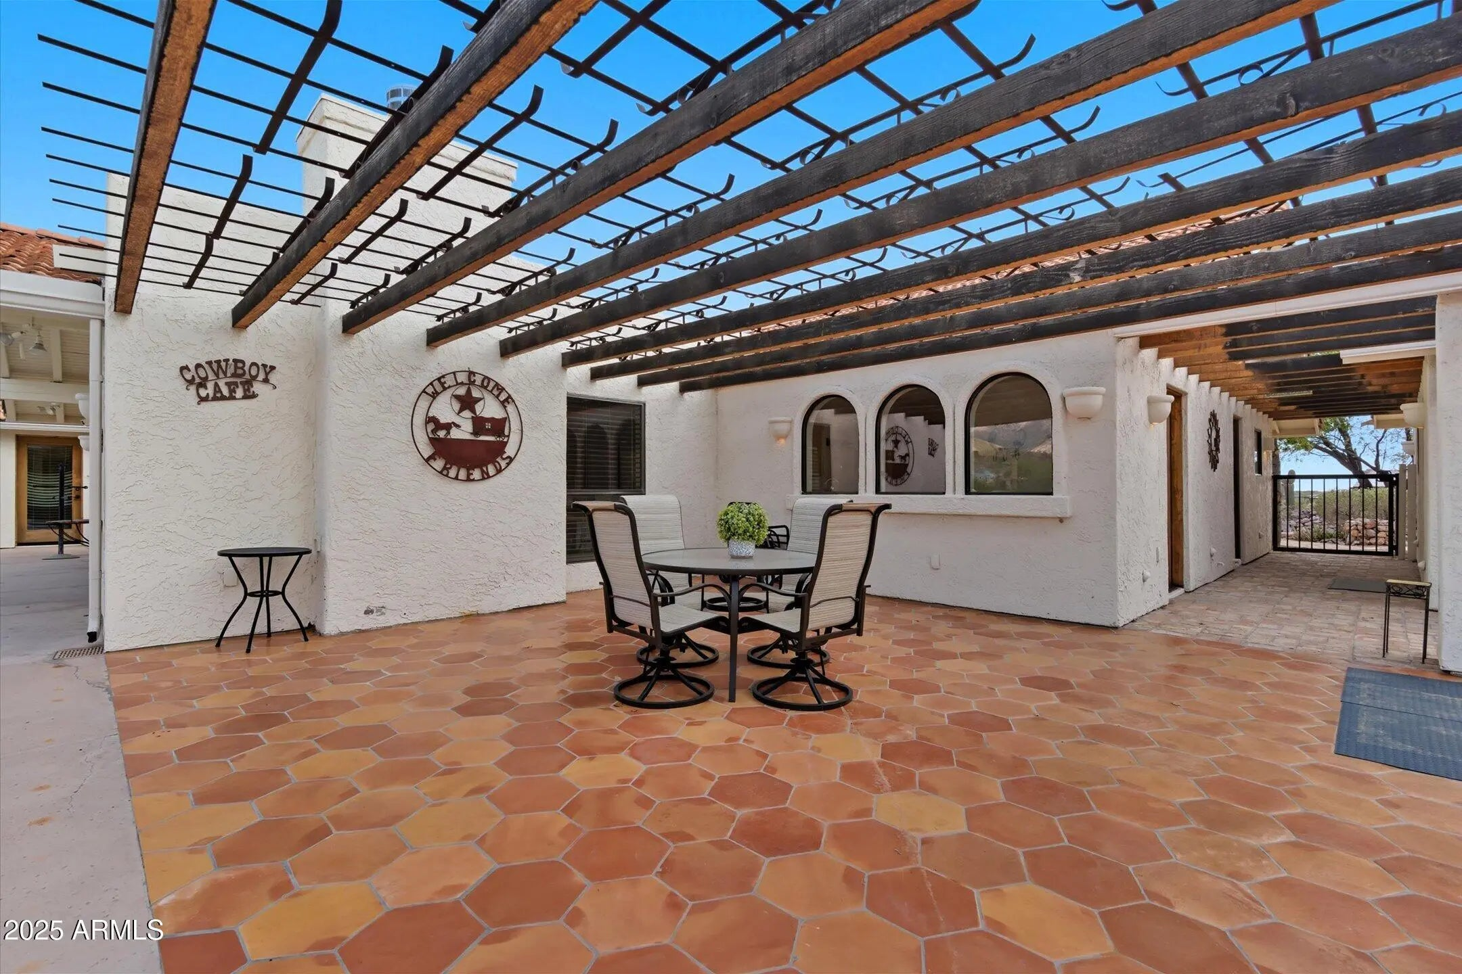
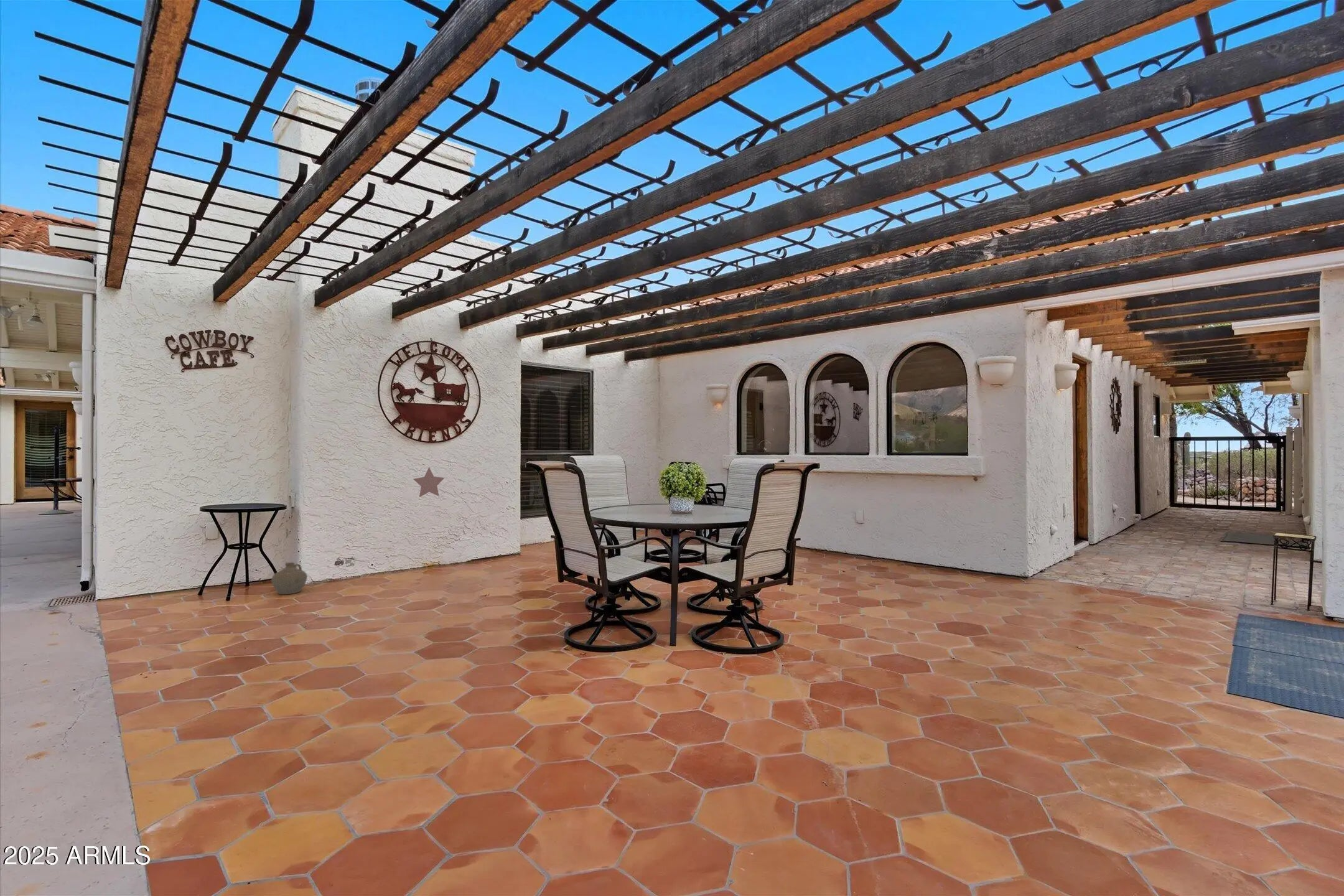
+ ceramic jug [271,562,308,595]
+ decorative star [413,467,445,498]
